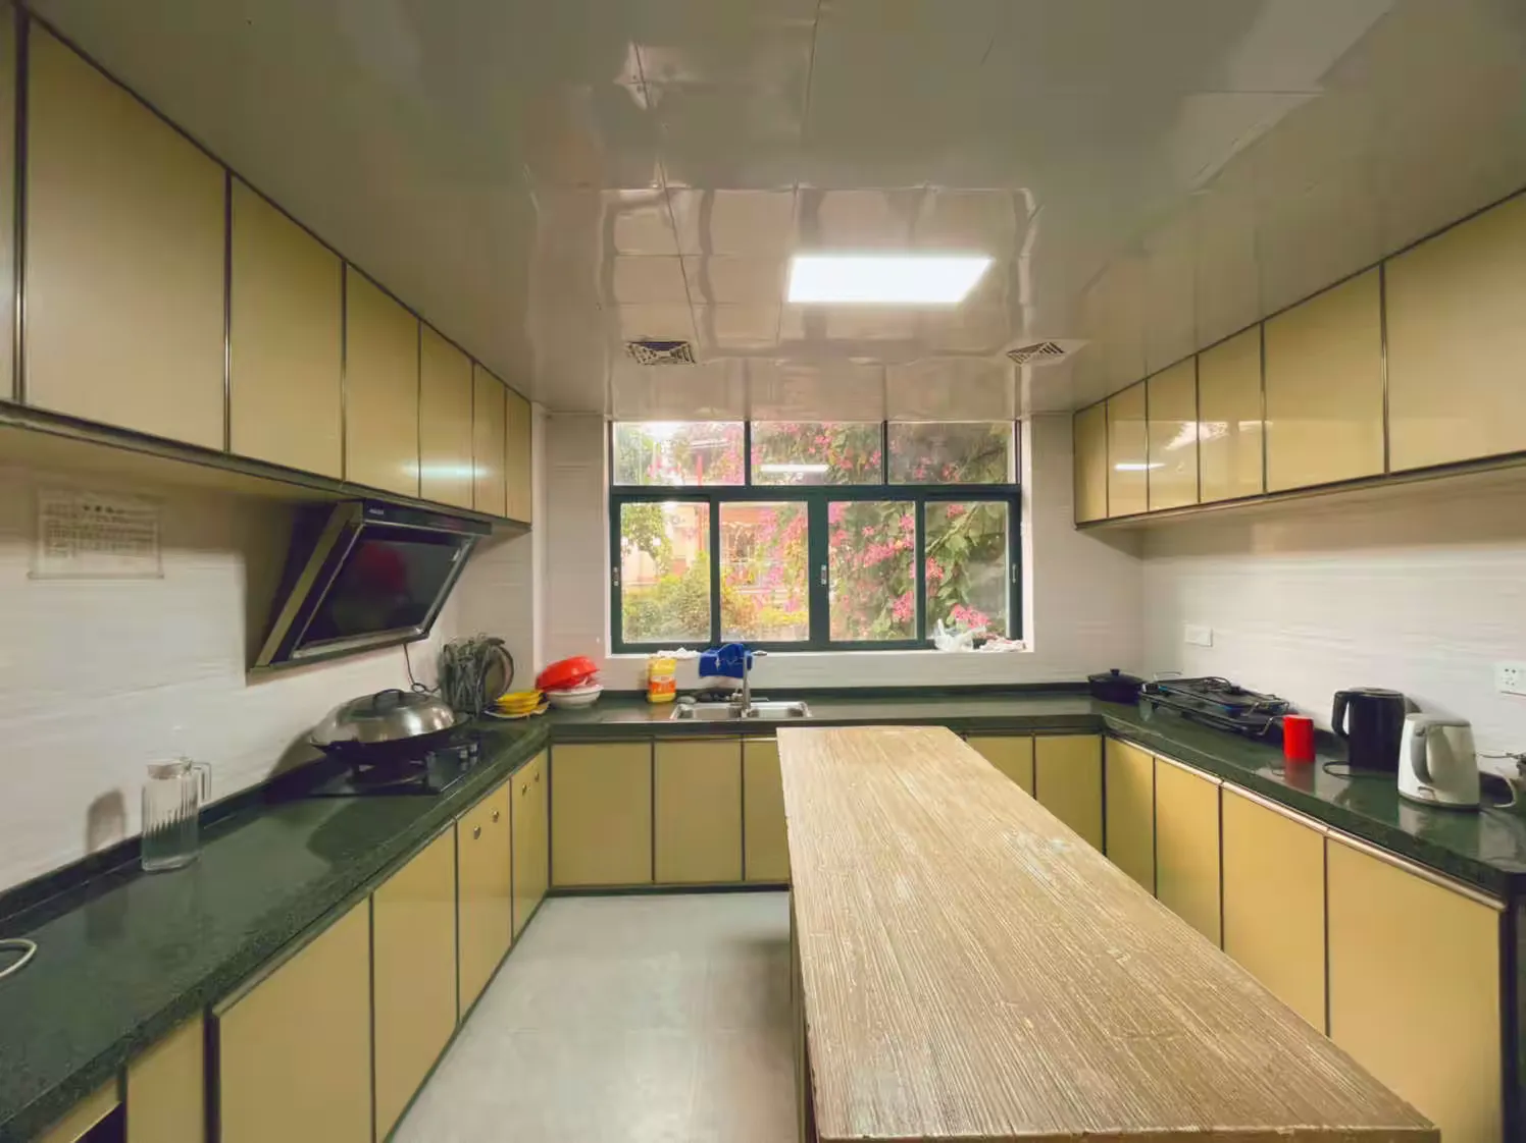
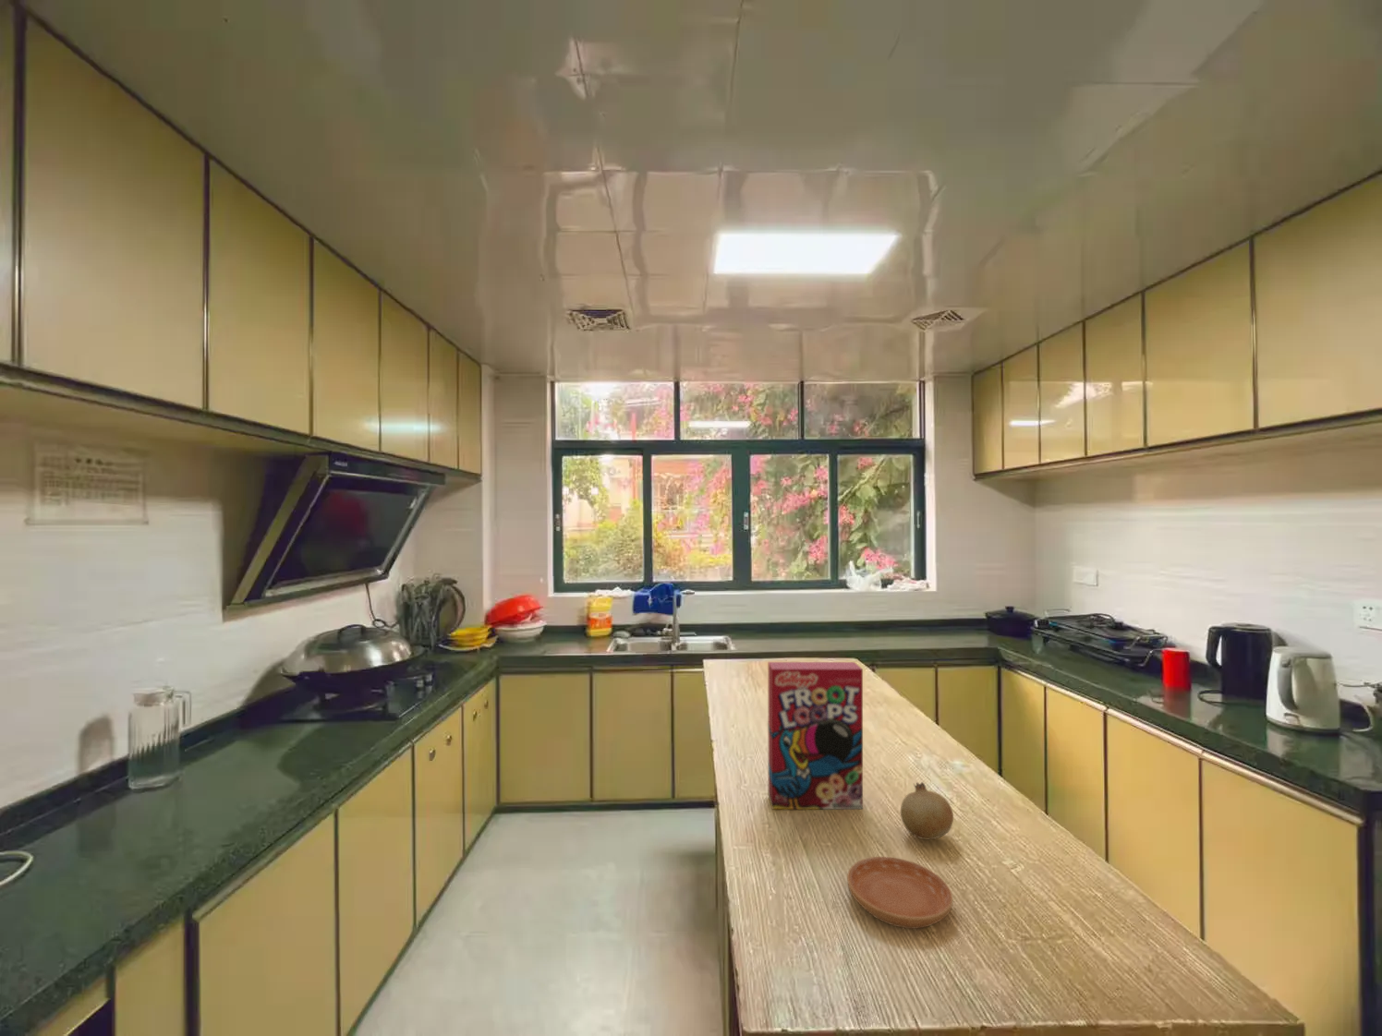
+ cereal box [767,662,864,810]
+ fruit [900,781,954,840]
+ saucer [847,856,953,929]
